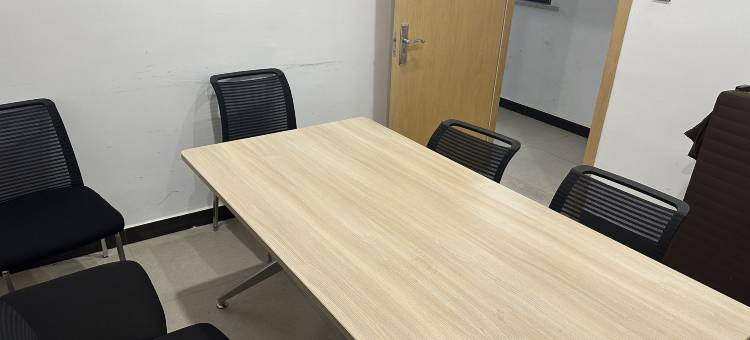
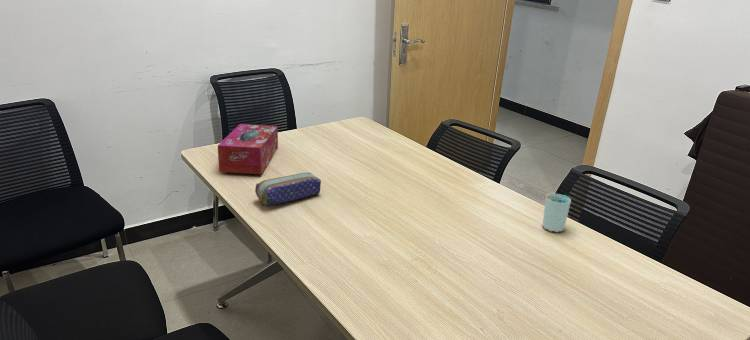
+ cup [542,193,572,233]
+ tissue box [217,123,279,175]
+ pencil case [254,172,322,207]
